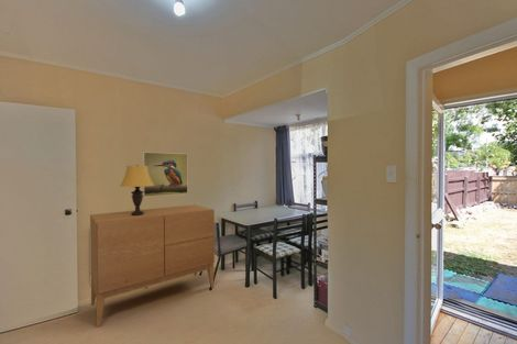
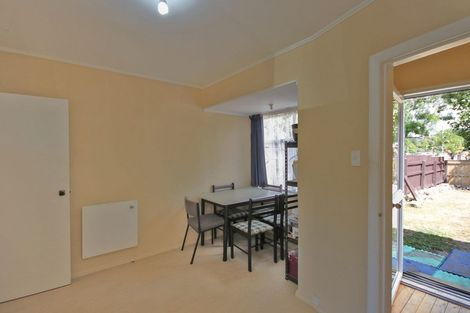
- sideboard [89,203,216,328]
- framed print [142,151,189,198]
- table lamp [119,164,154,215]
